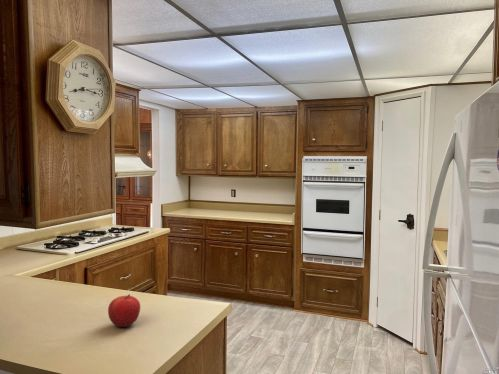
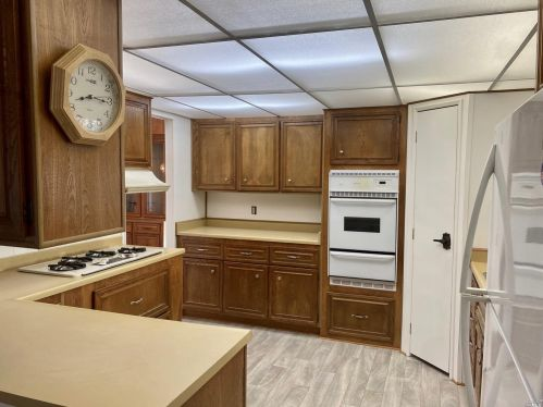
- fruit [107,293,141,328]
